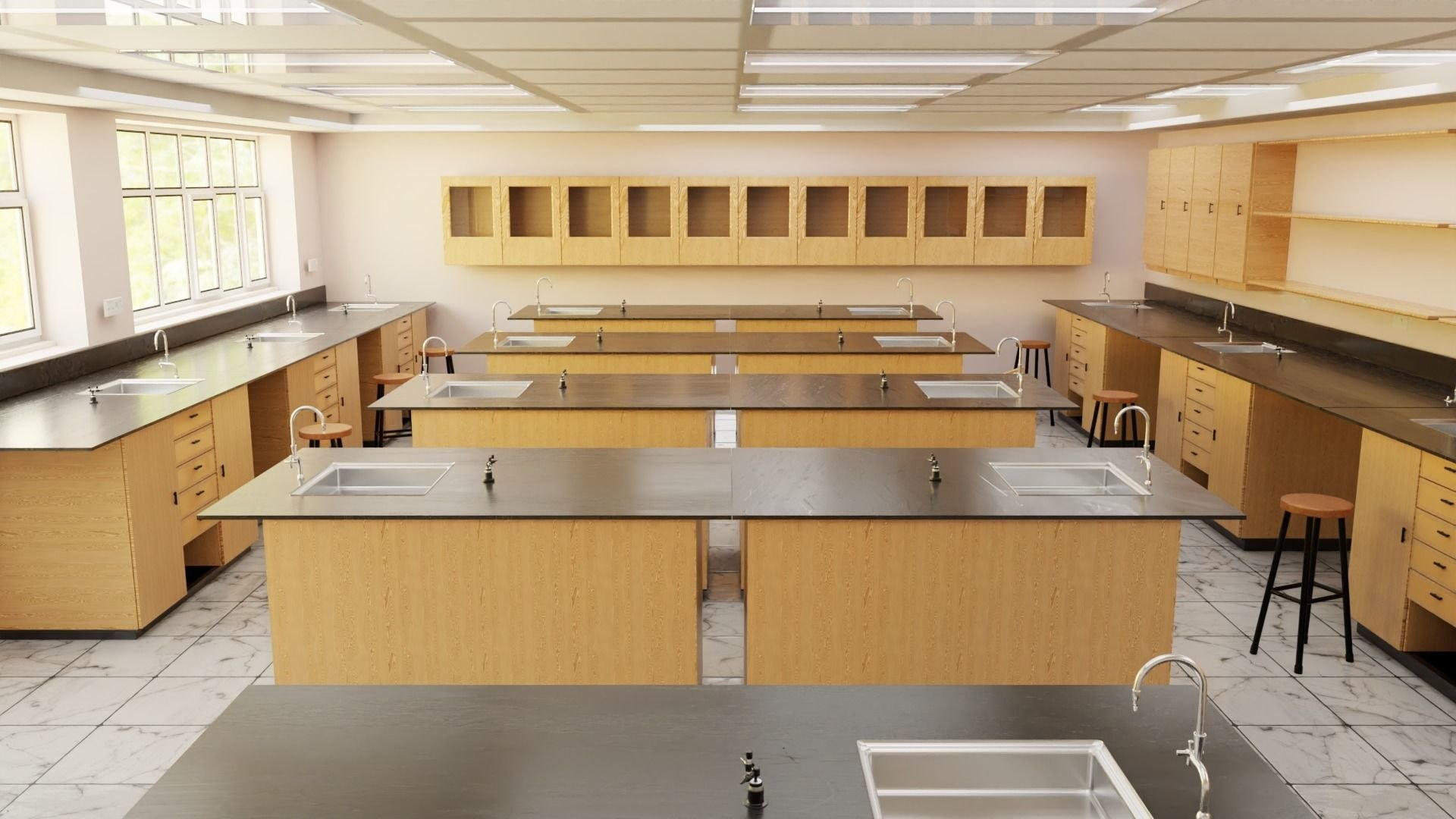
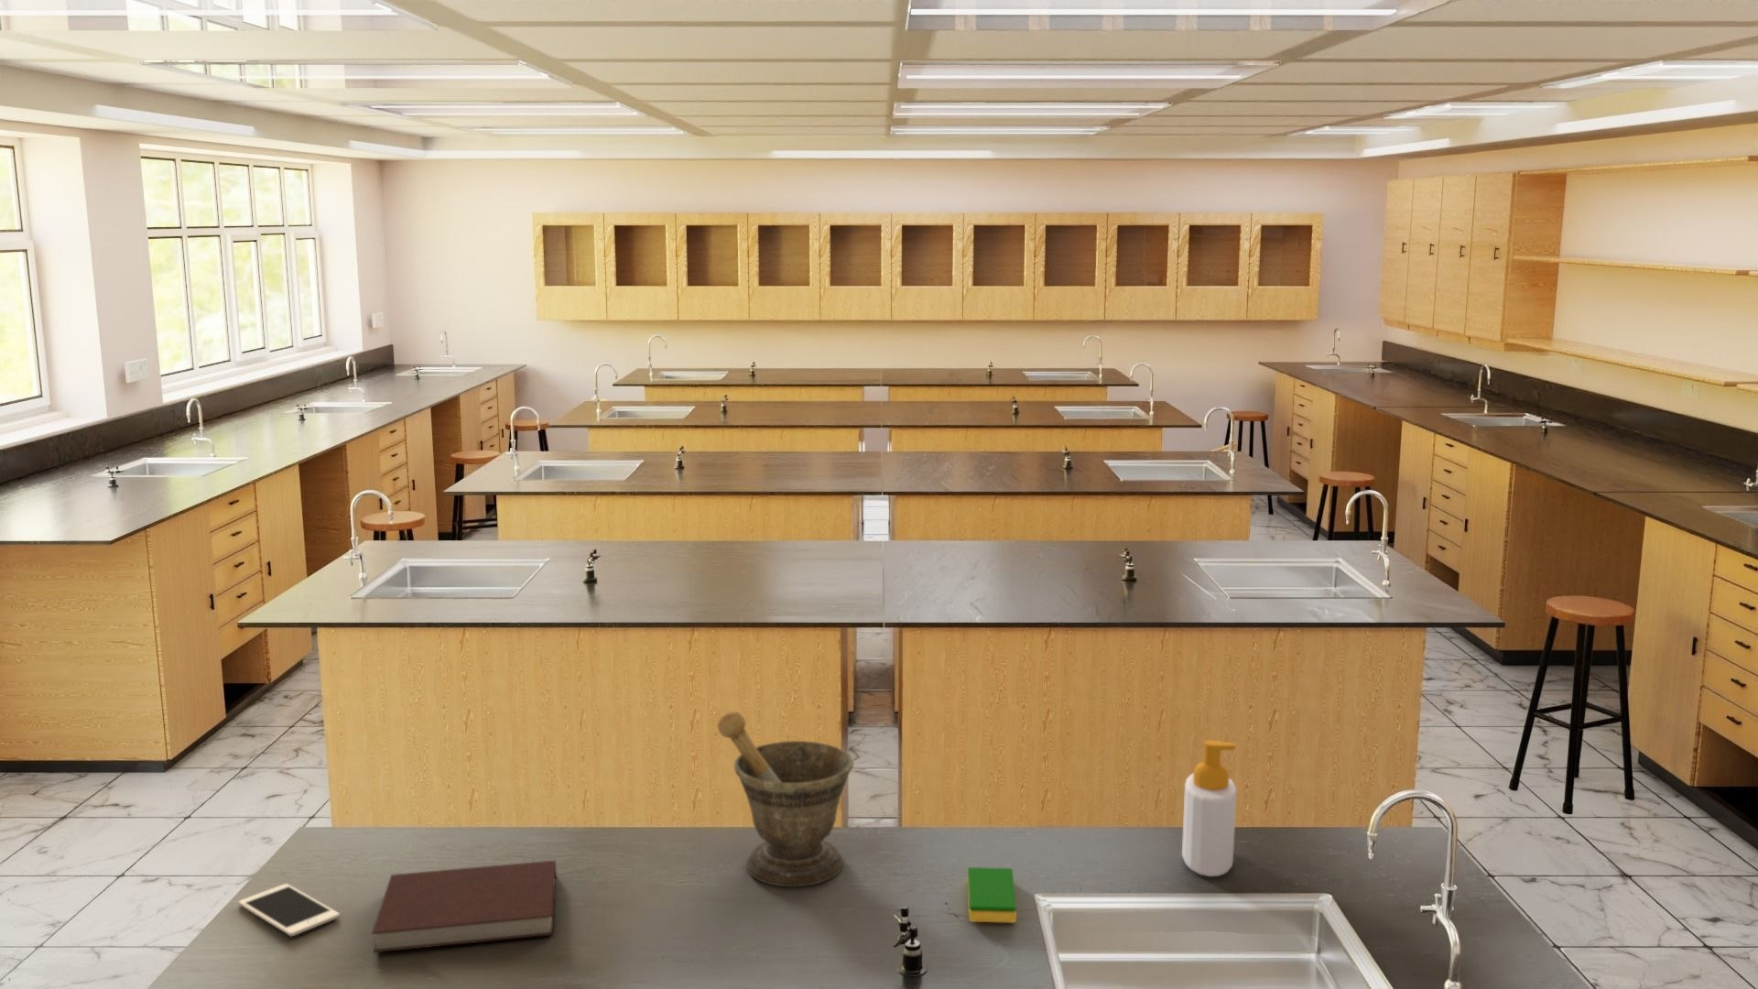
+ notebook [371,860,558,953]
+ cell phone [238,883,340,937]
+ soap bottle [1181,739,1238,877]
+ dish sponge [967,866,1018,924]
+ mortar and pestle [716,710,855,888]
